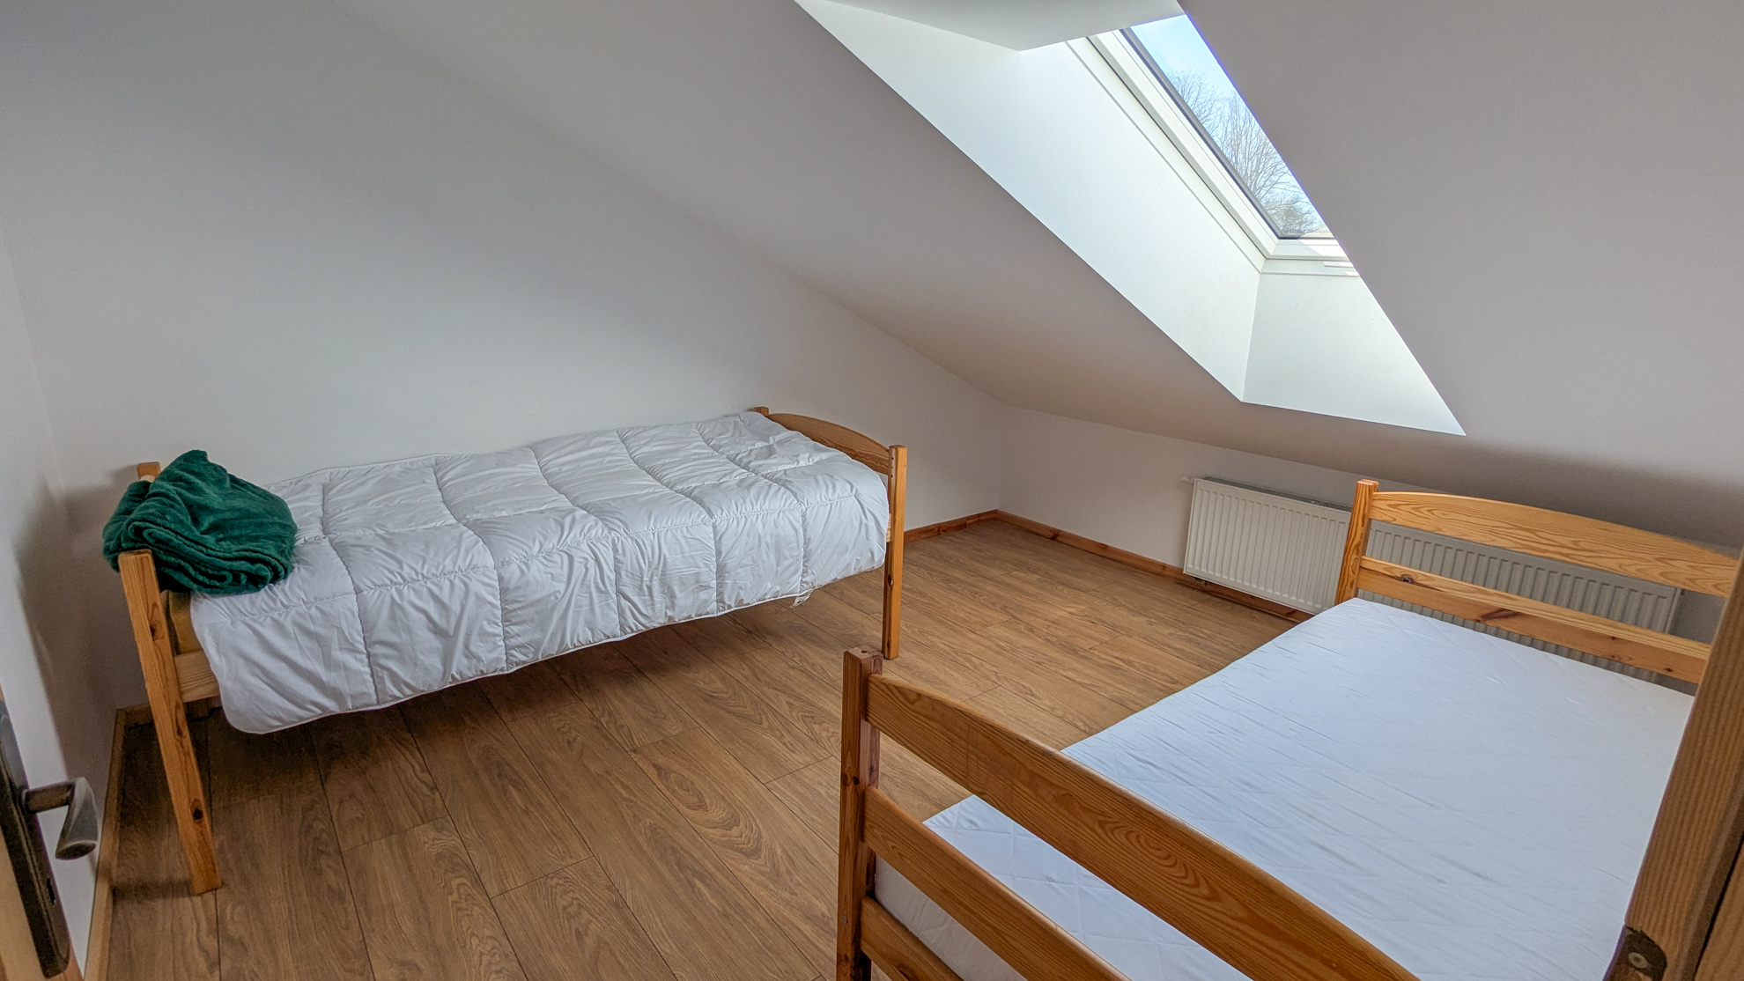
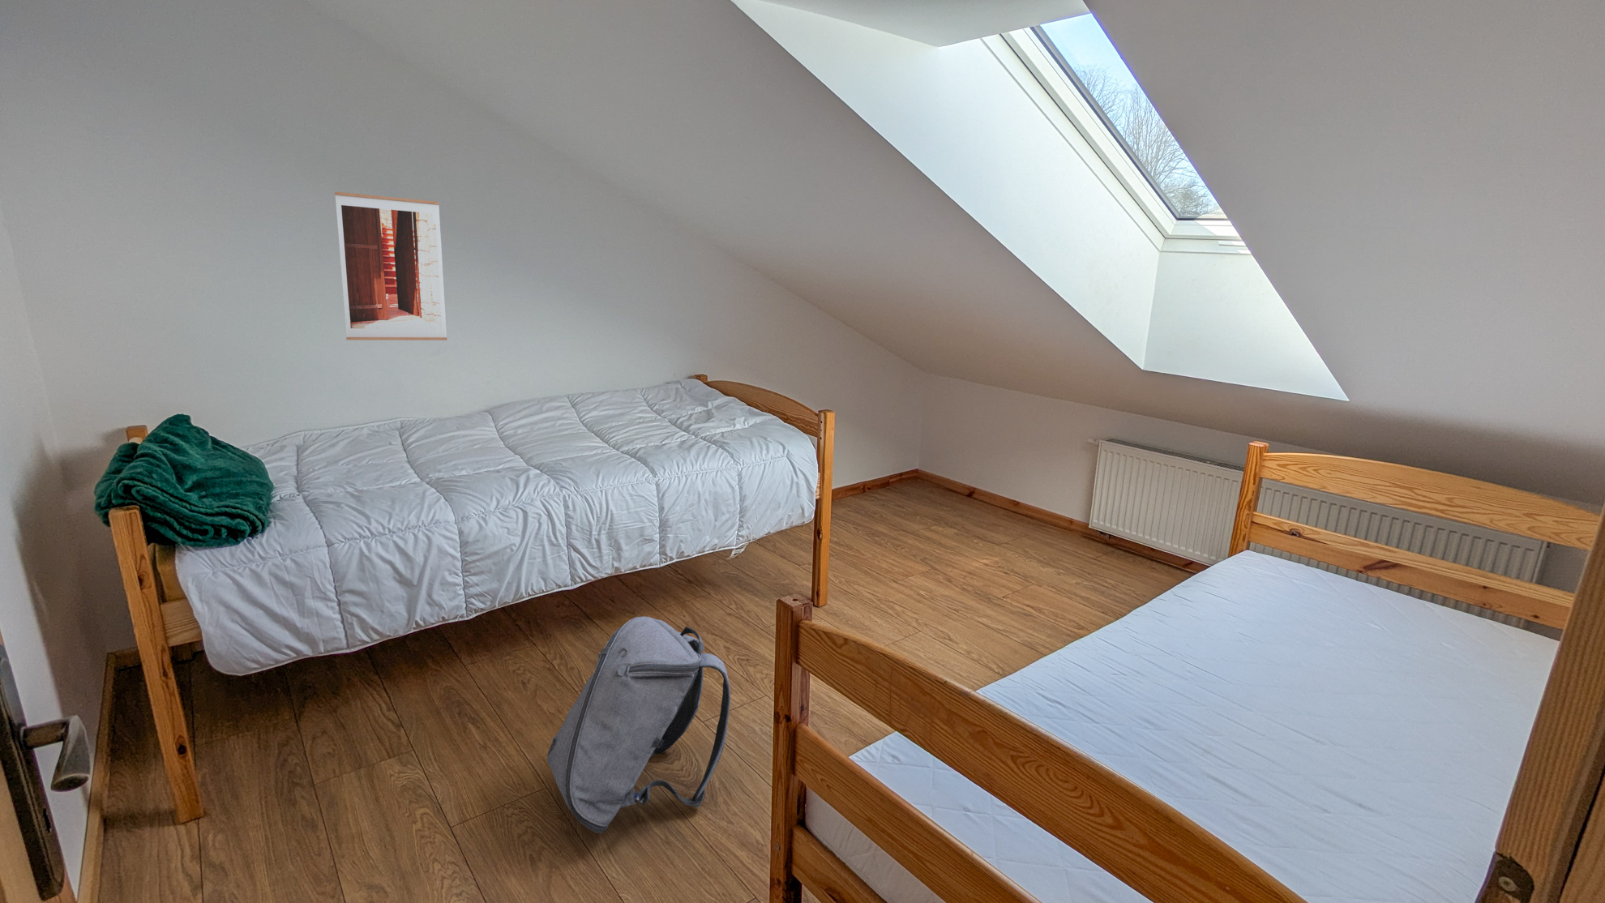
+ wall art [334,192,448,342]
+ backpack [547,616,731,835]
